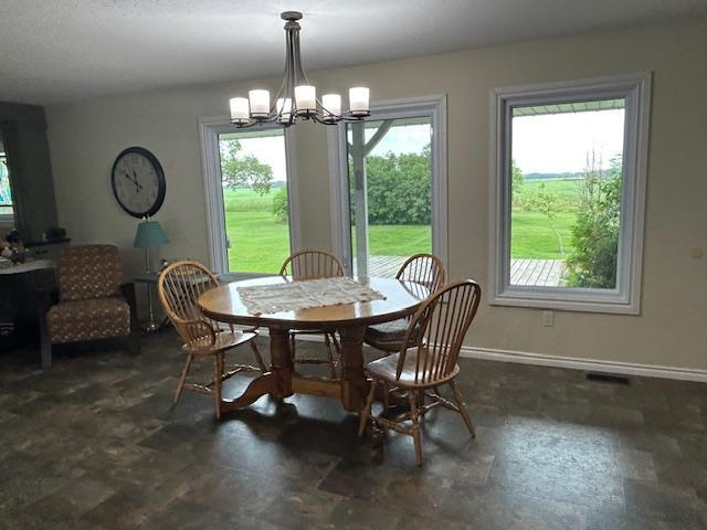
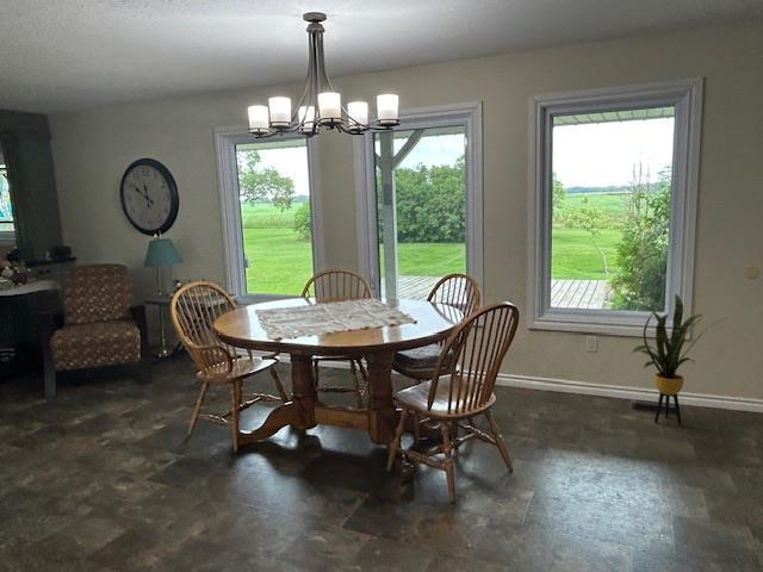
+ house plant [629,293,727,427]
